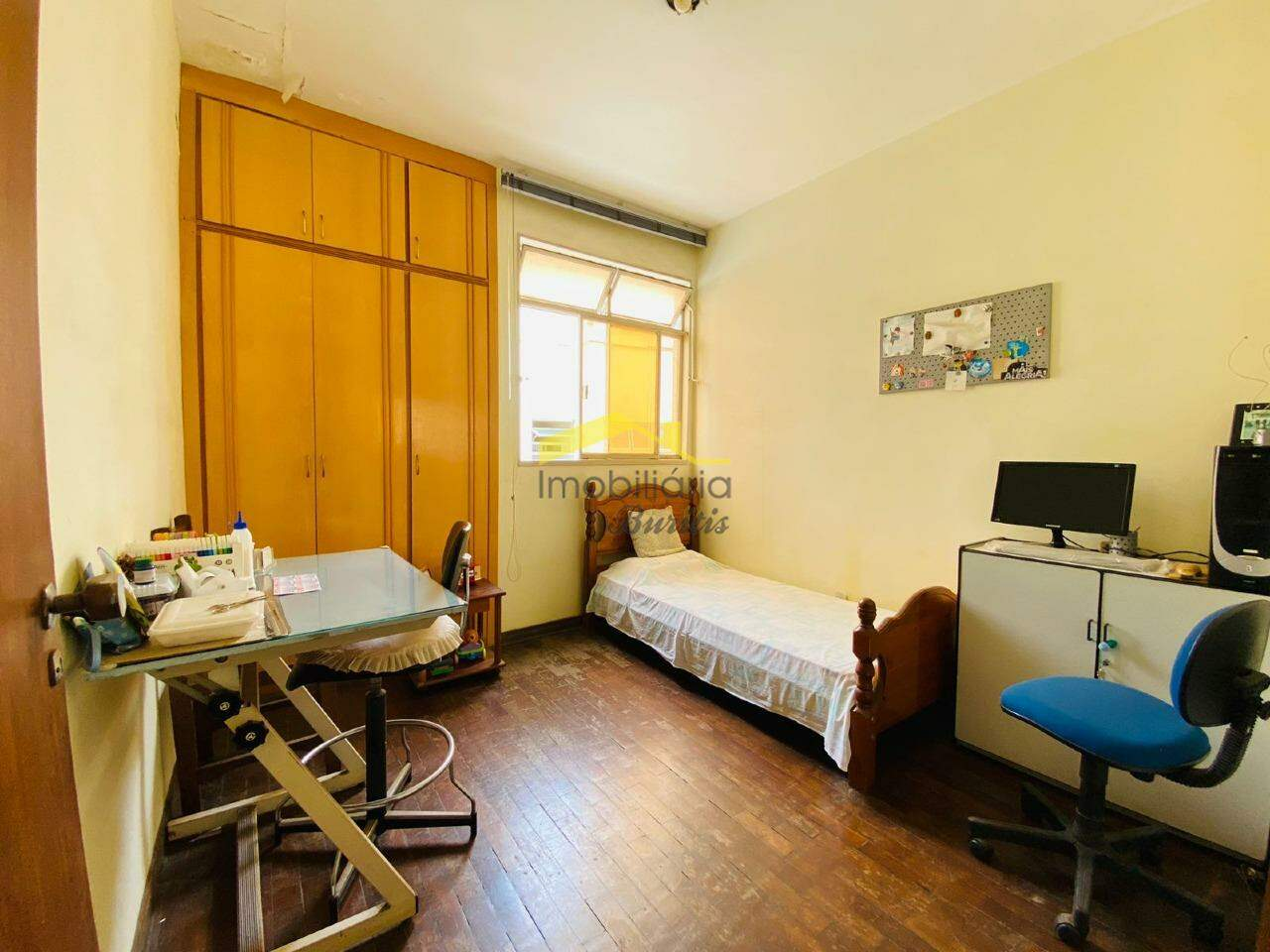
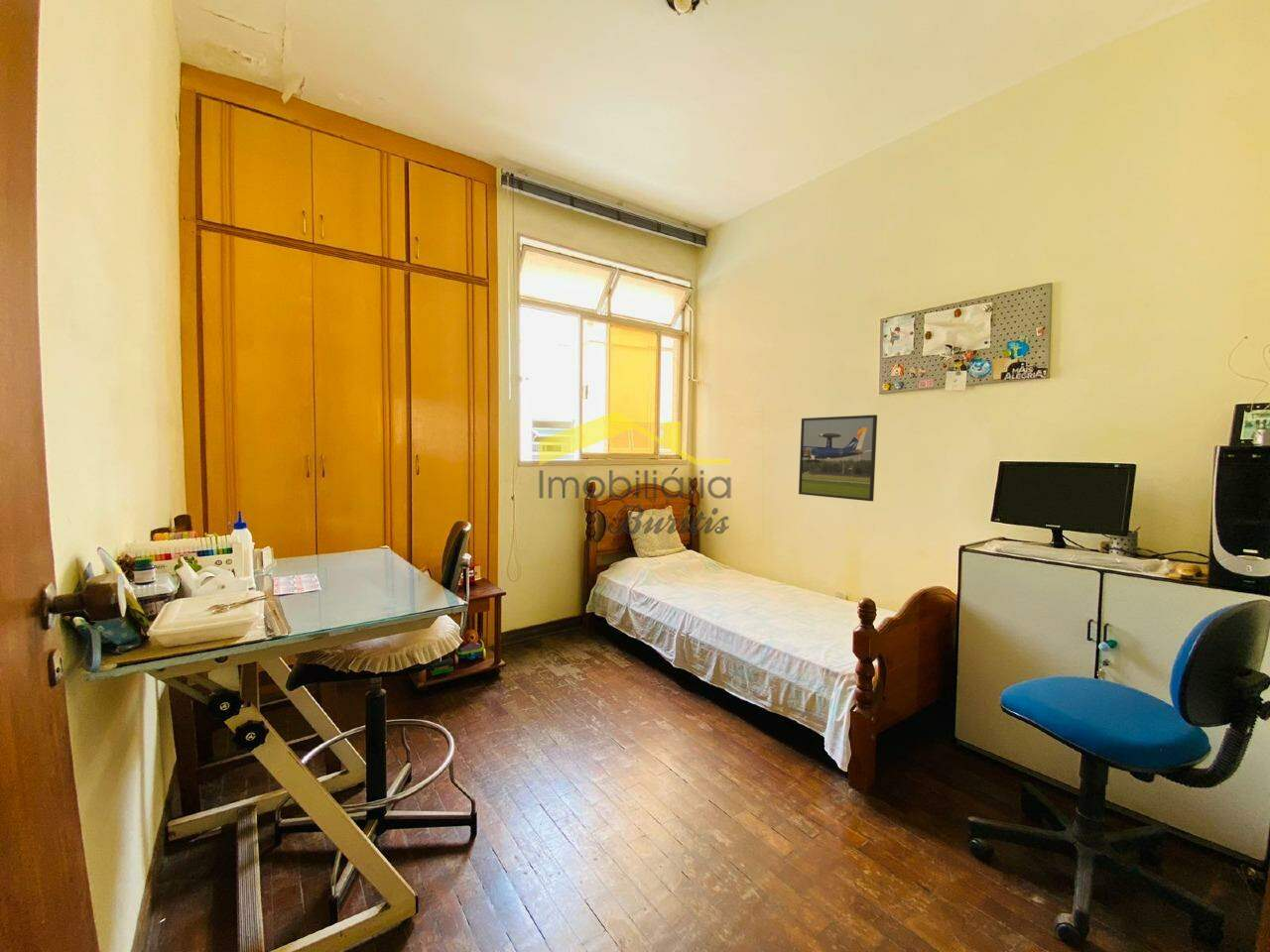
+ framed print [798,414,878,502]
